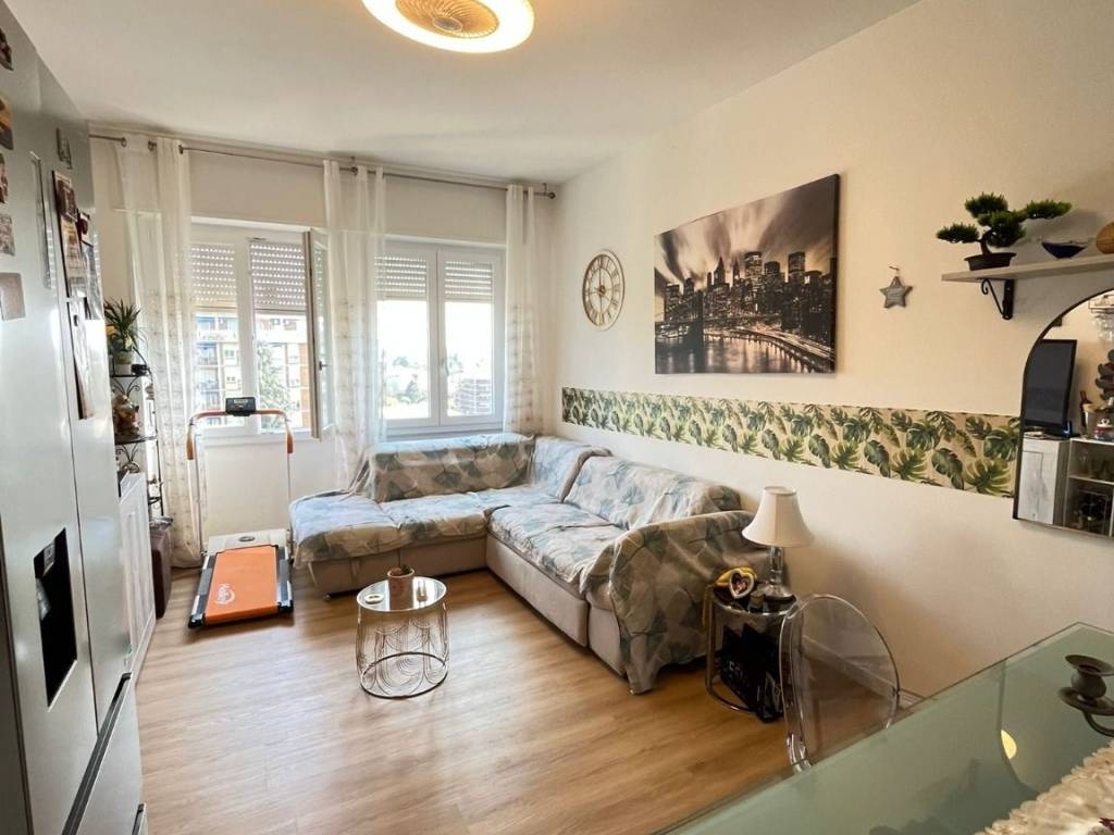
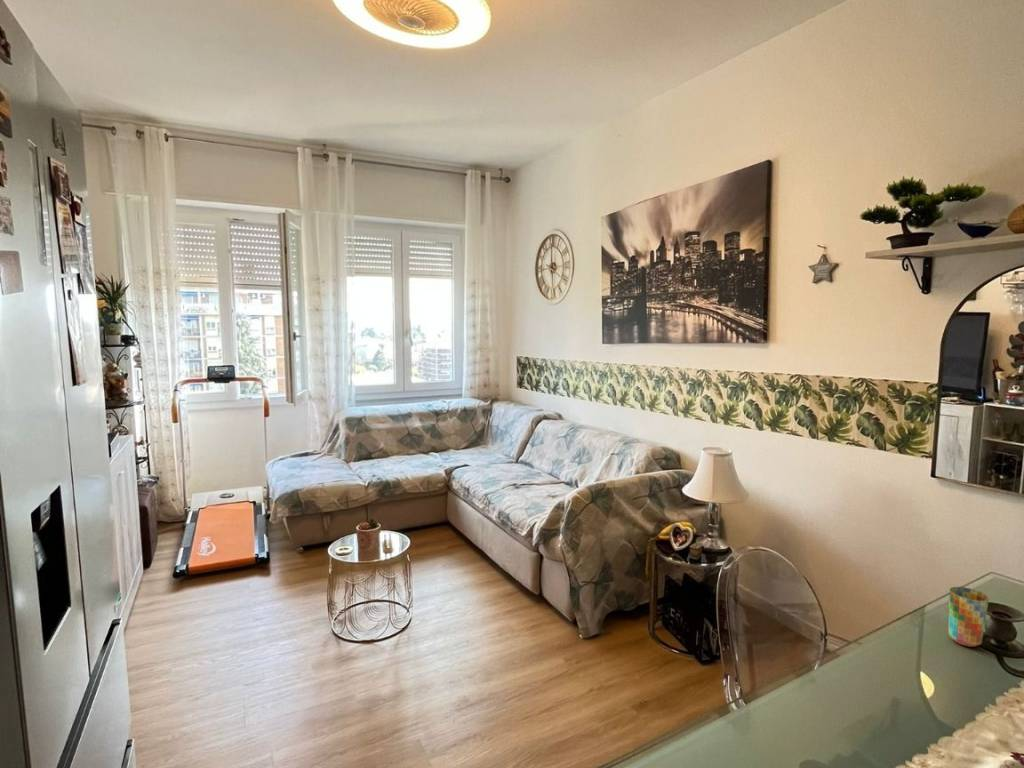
+ cup [947,586,990,648]
